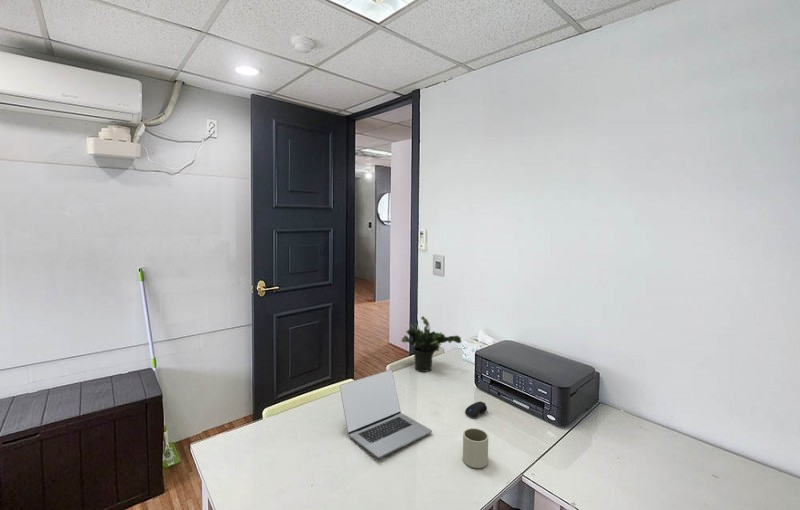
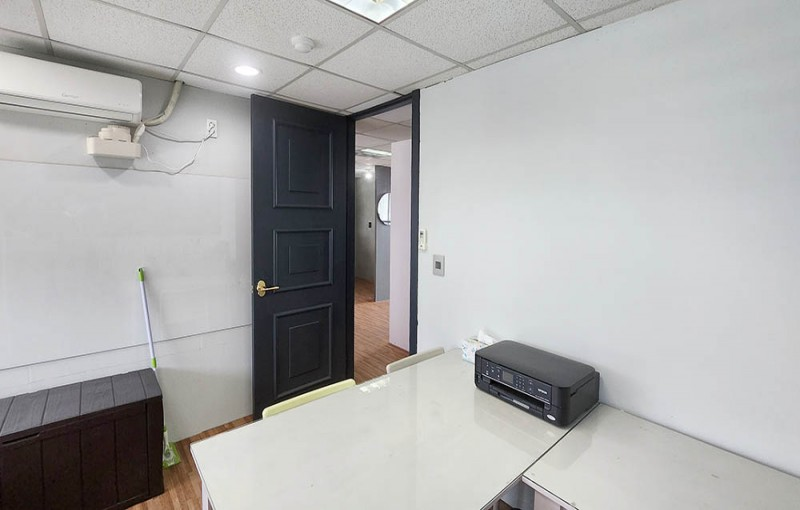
- laptop [339,369,433,460]
- mug [462,427,489,469]
- computer mouse [464,401,488,419]
- potted plant [400,315,462,373]
